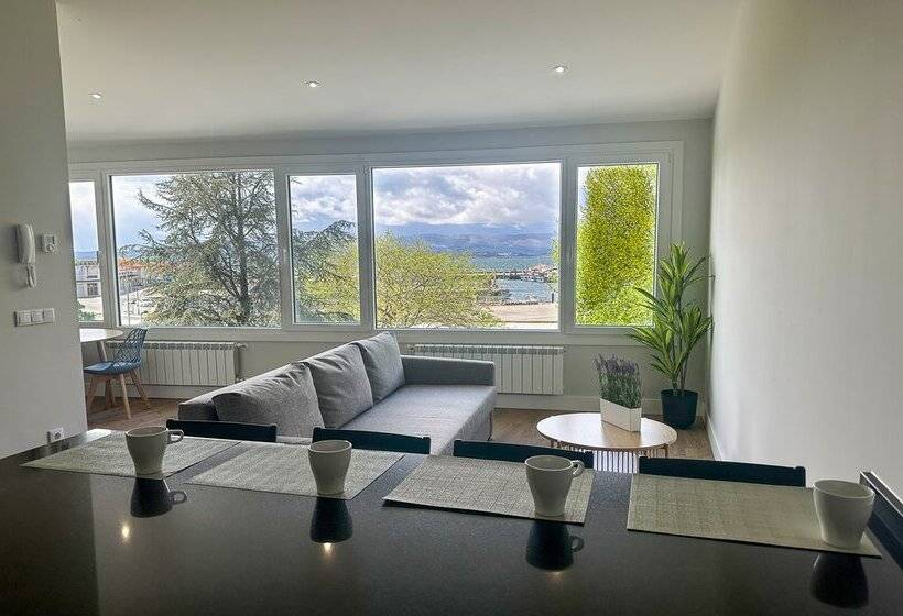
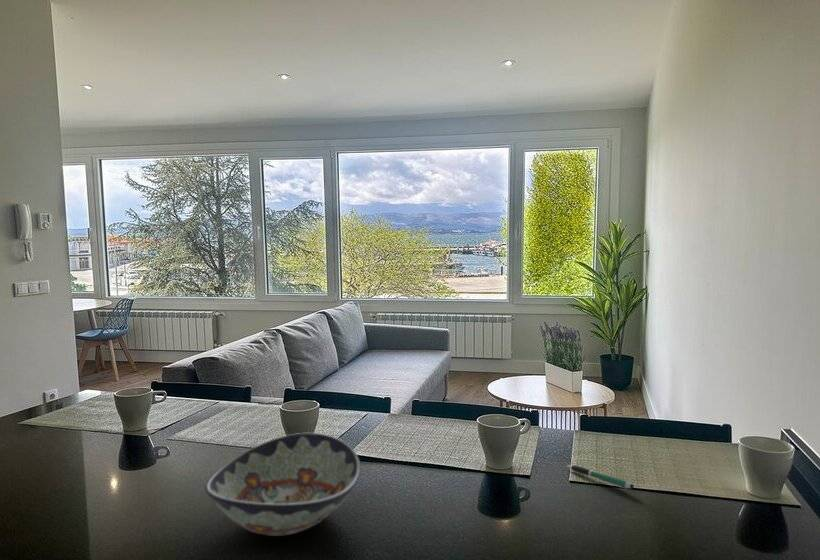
+ pen [566,464,635,489]
+ decorative bowl [204,432,362,537]
